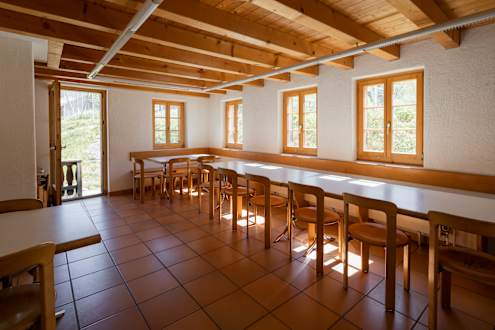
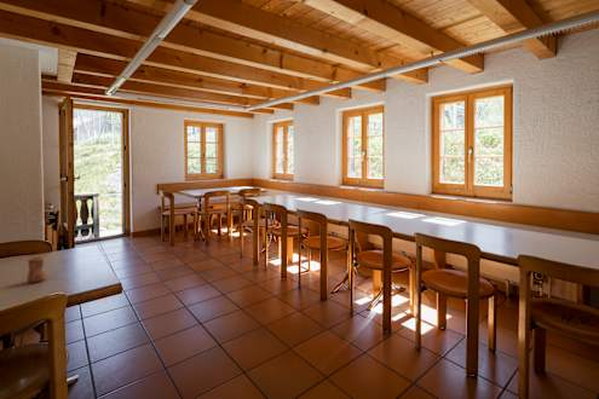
+ cup [25,256,47,283]
